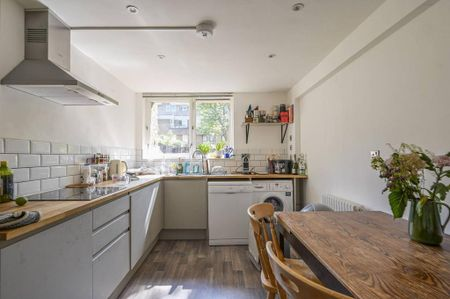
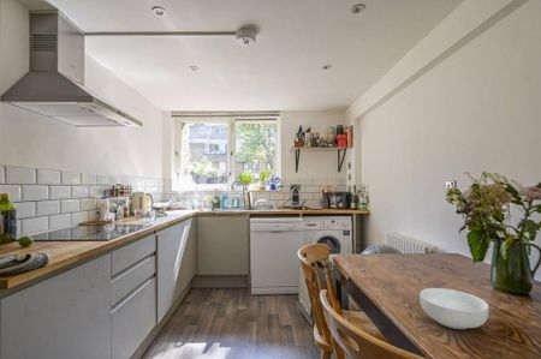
+ cereal bowl [418,287,491,330]
